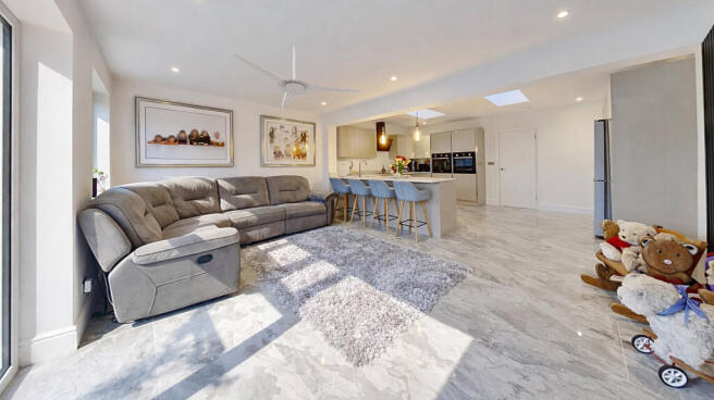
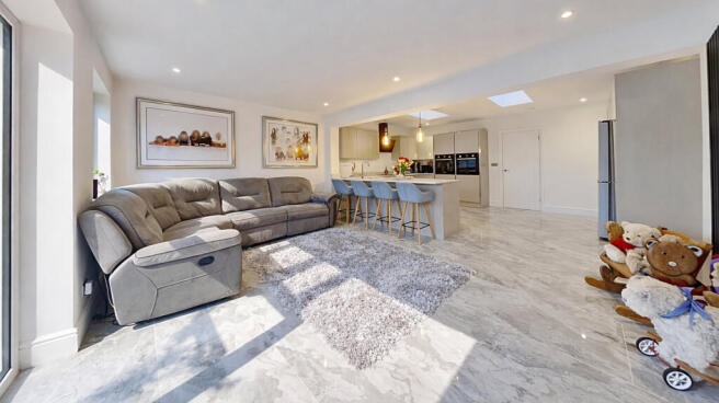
- ceiling fan [232,46,362,111]
